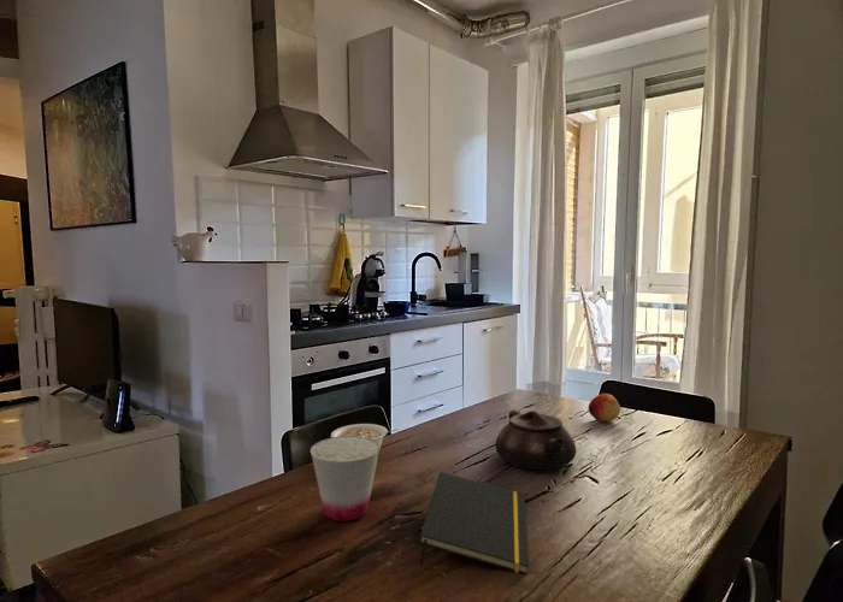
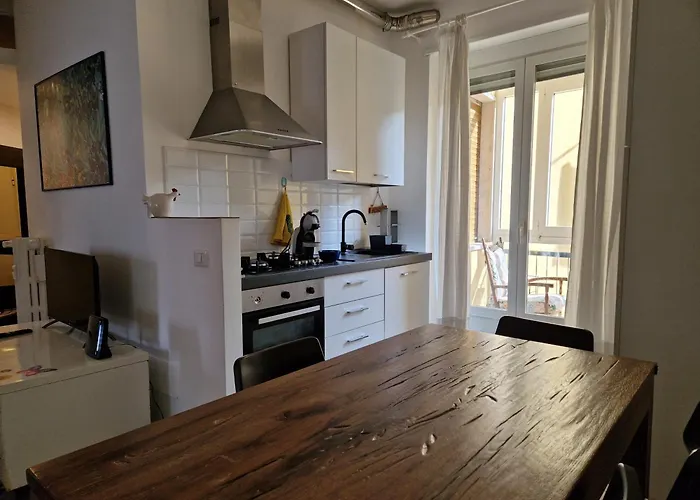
- fruit [588,393,621,423]
- legume [330,423,400,449]
- cup [310,436,381,523]
- notepad [418,471,530,576]
- teapot [494,409,577,471]
